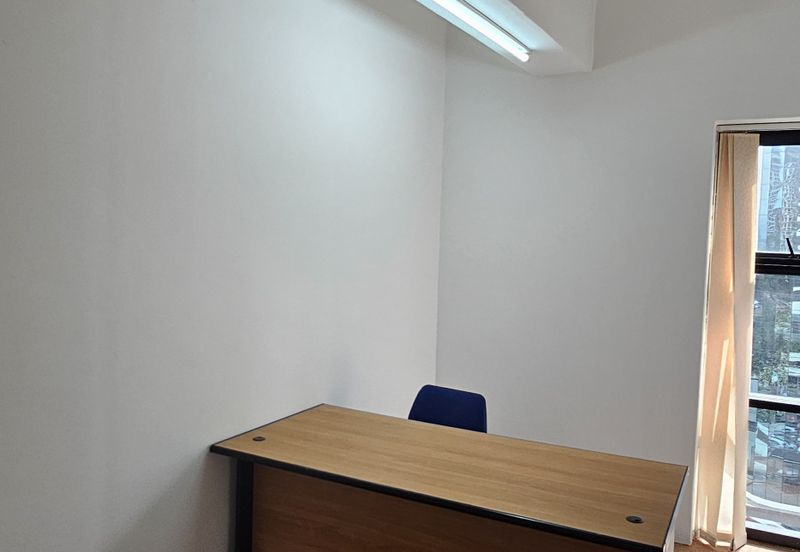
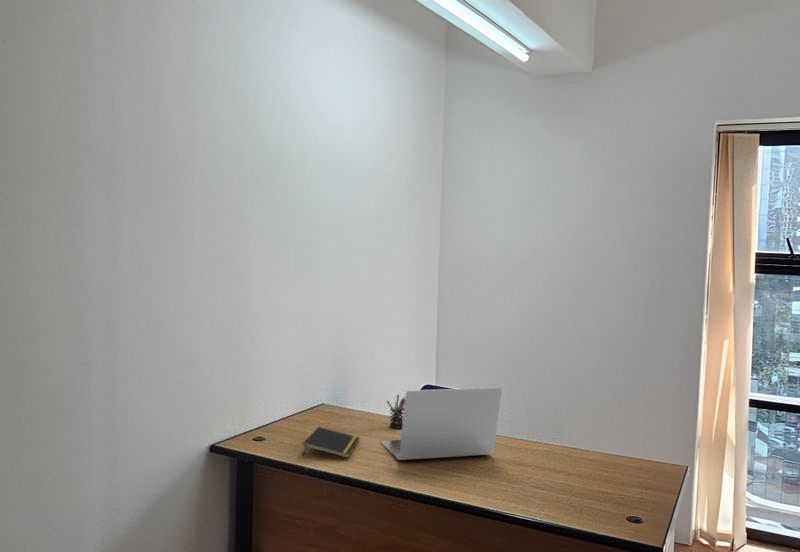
+ laptop [379,387,503,461]
+ pen holder [385,394,405,429]
+ notepad [302,426,361,459]
